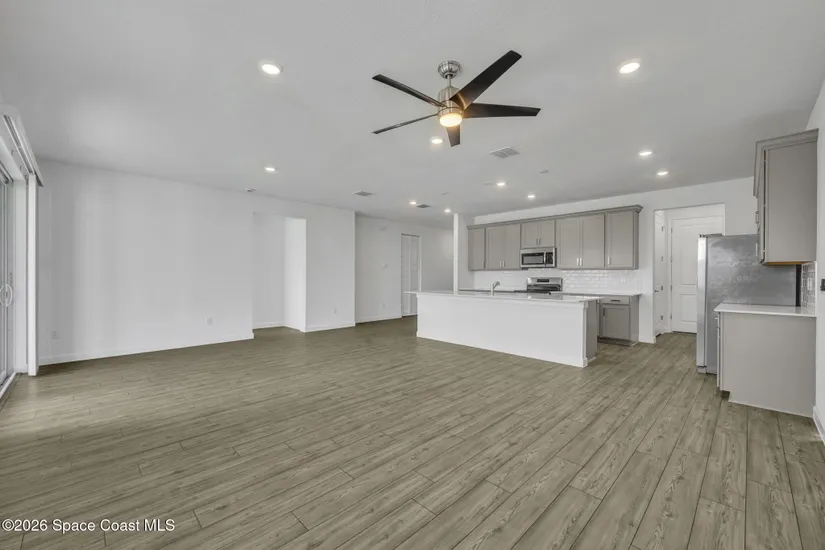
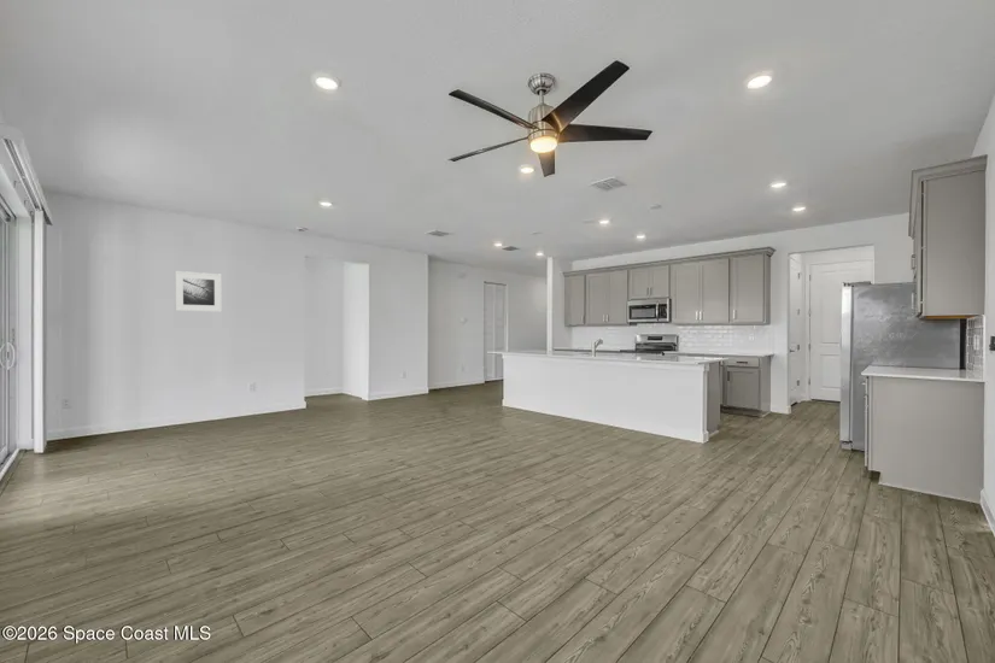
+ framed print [174,270,223,312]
